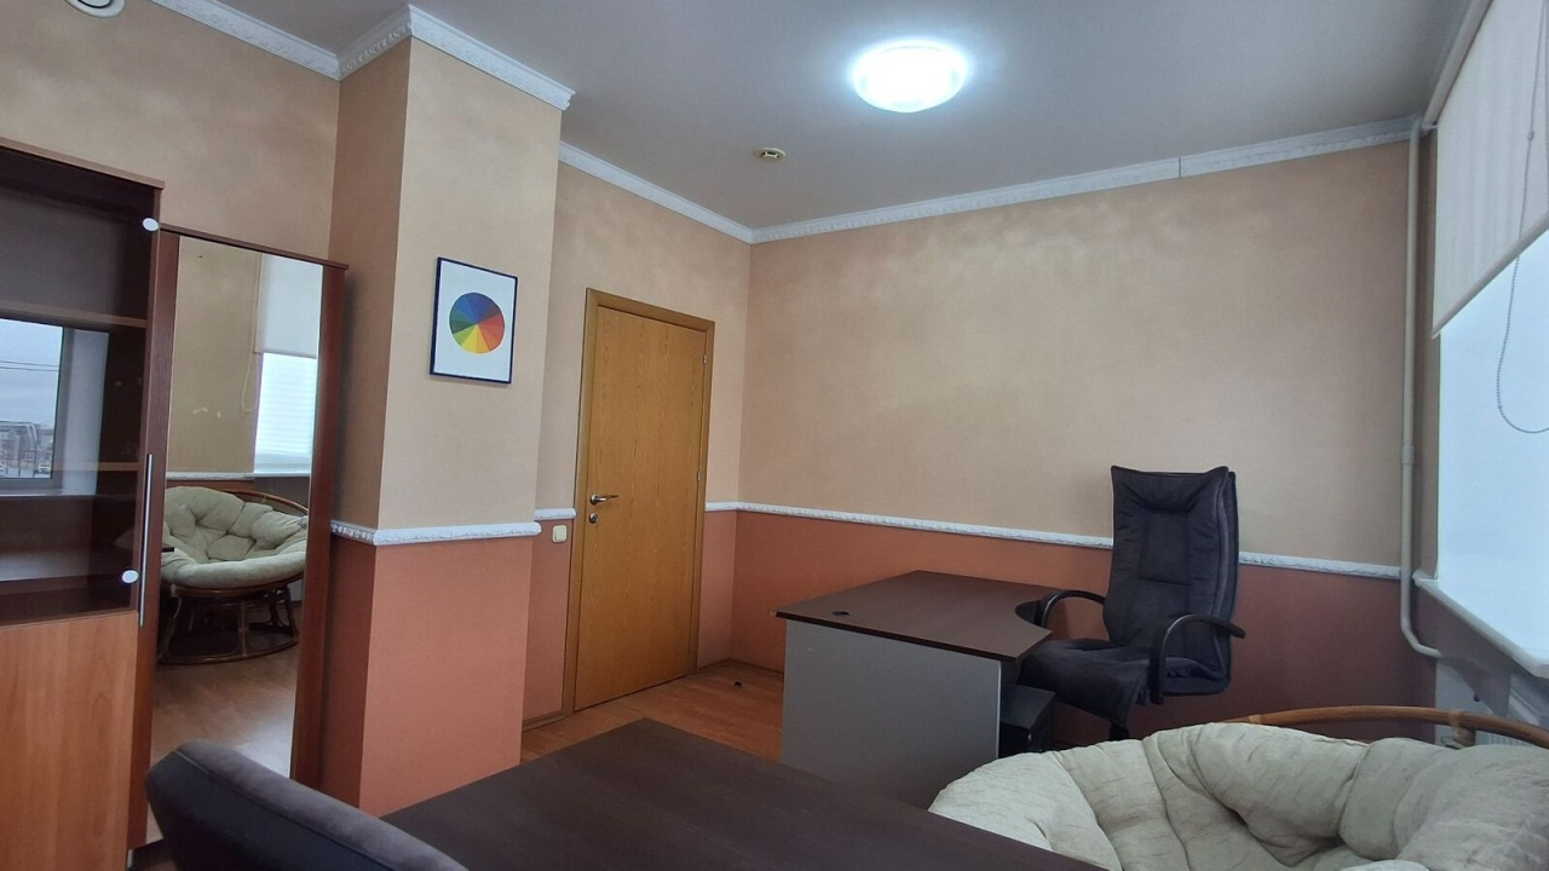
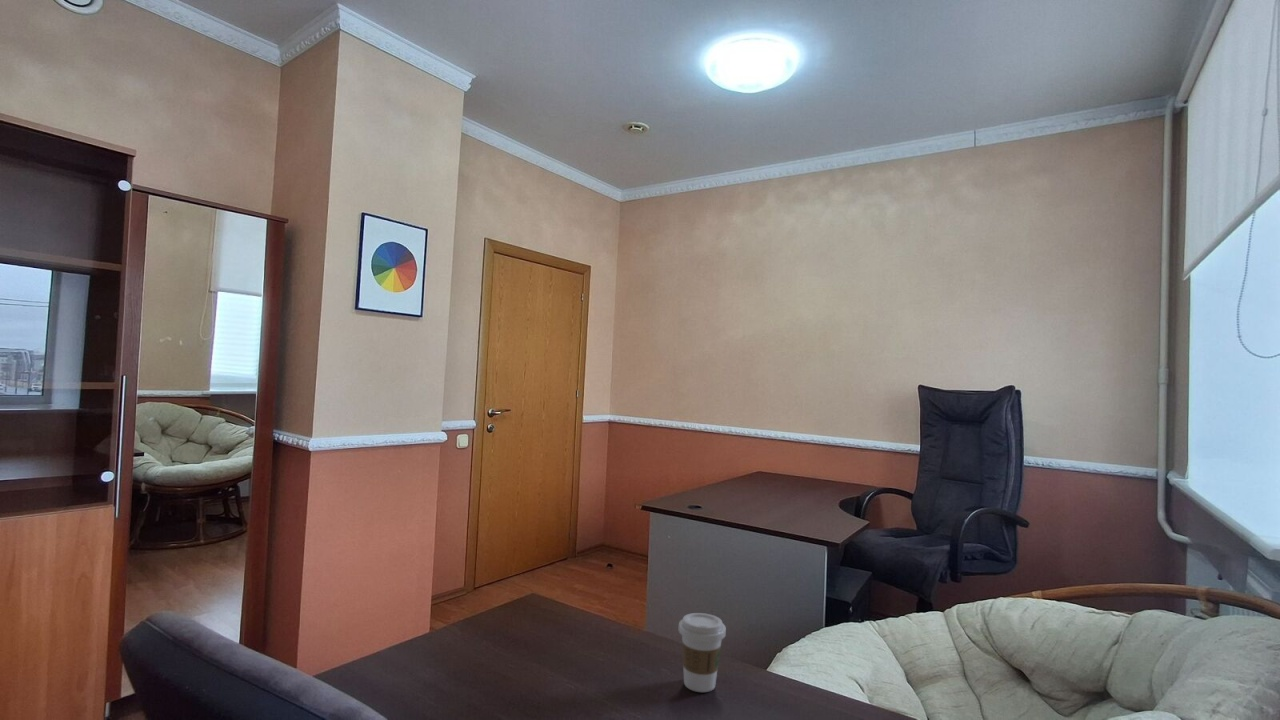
+ coffee cup [678,612,727,693]
